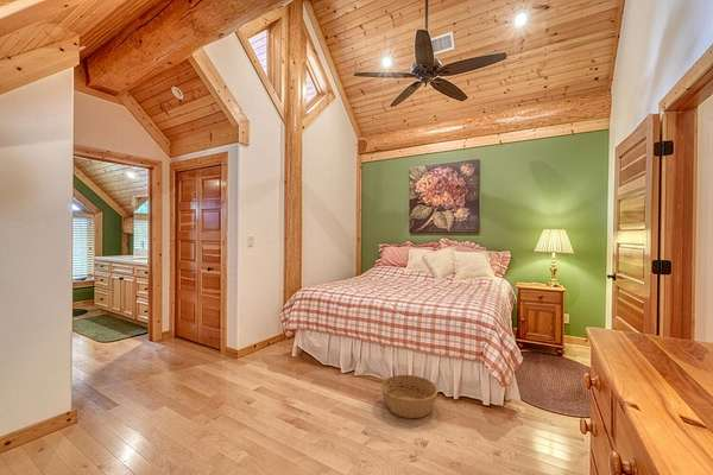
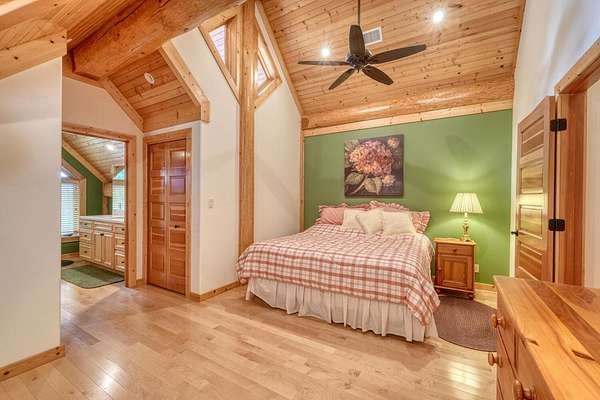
- basket [380,374,438,419]
